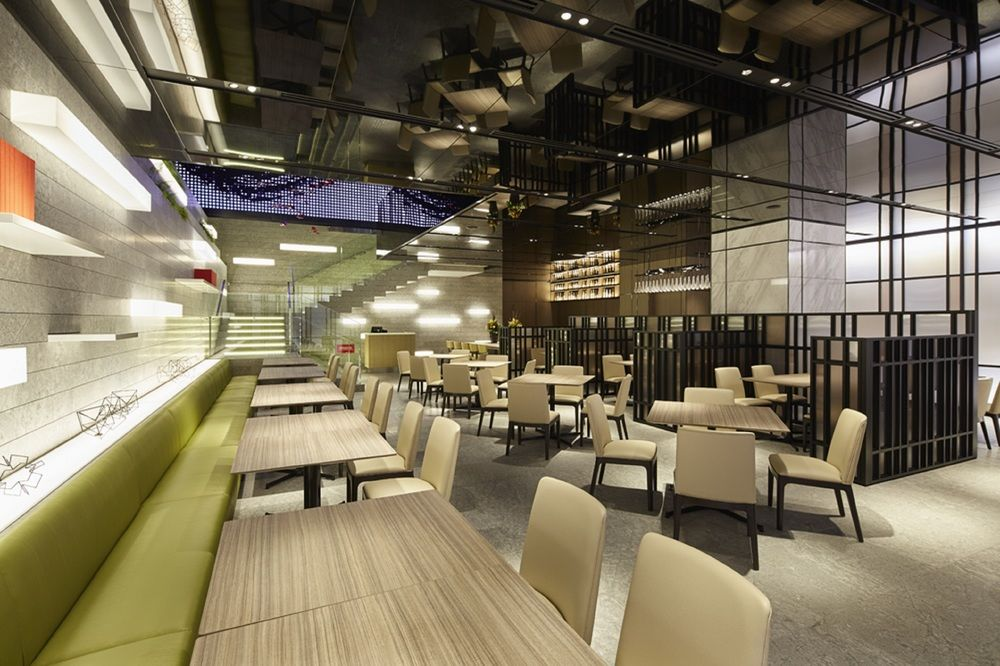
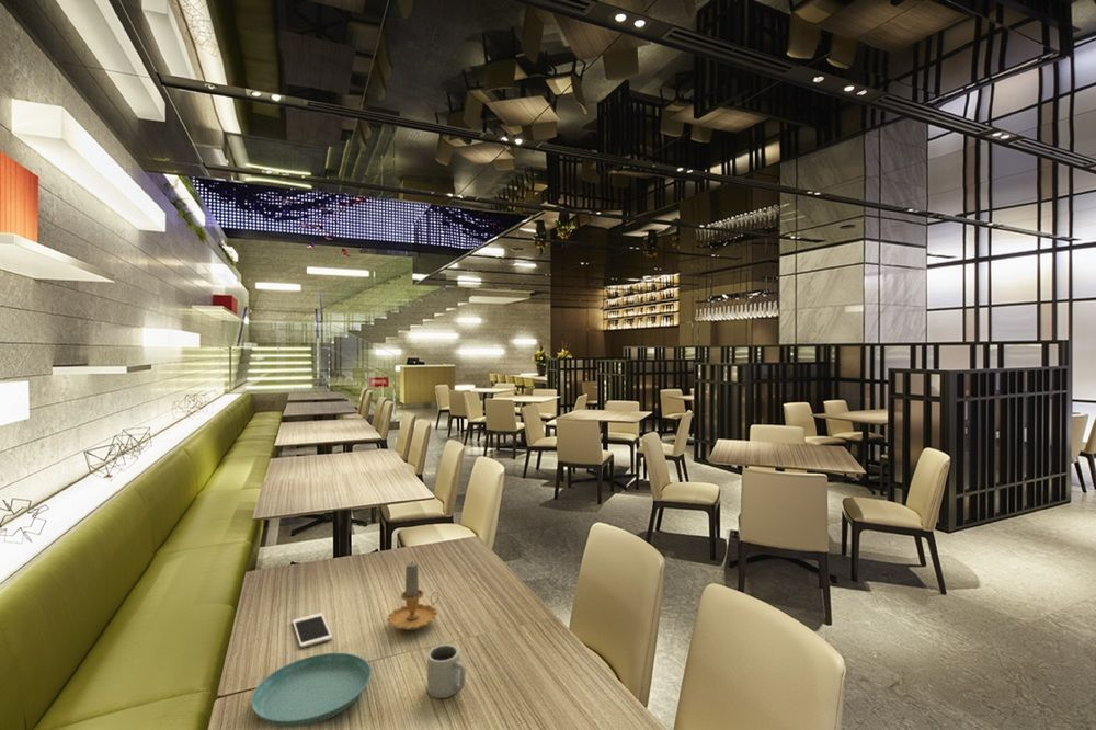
+ saucer [250,652,373,728]
+ cup [426,643,467,699]
+ cell phone [292,612,333,649]
+ candle [386,561,441,631]
